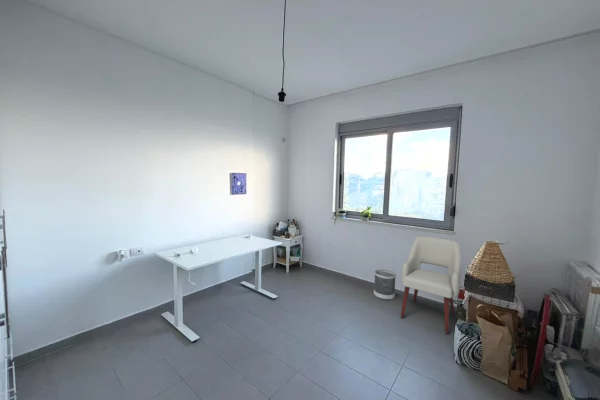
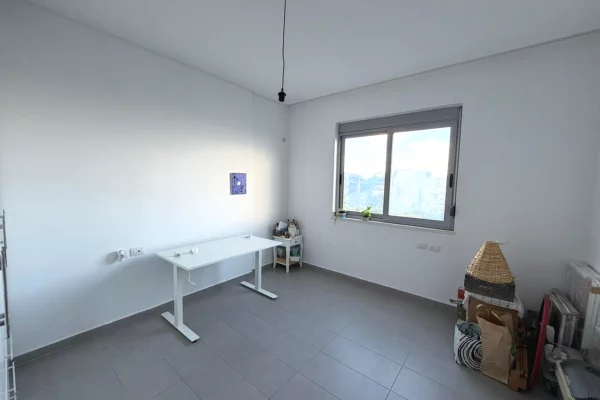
- chair [400,235,462,335]
- wastebasket [373,269,397,301]
